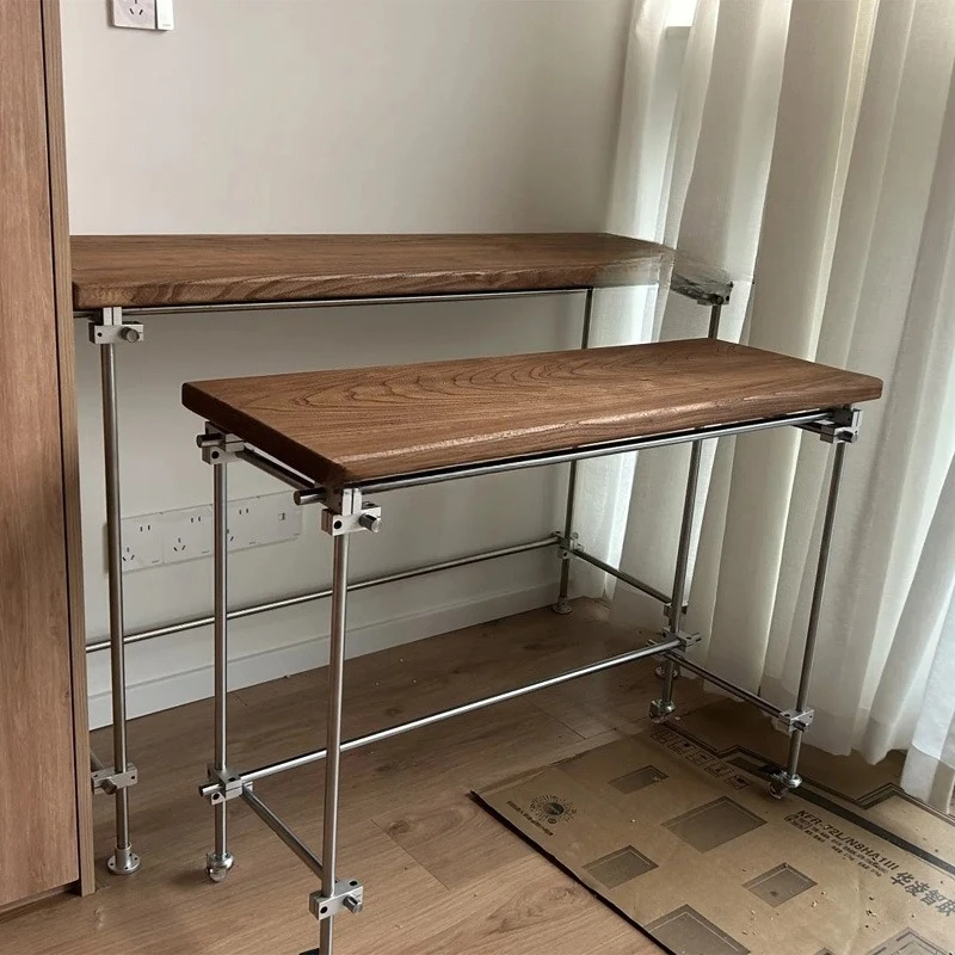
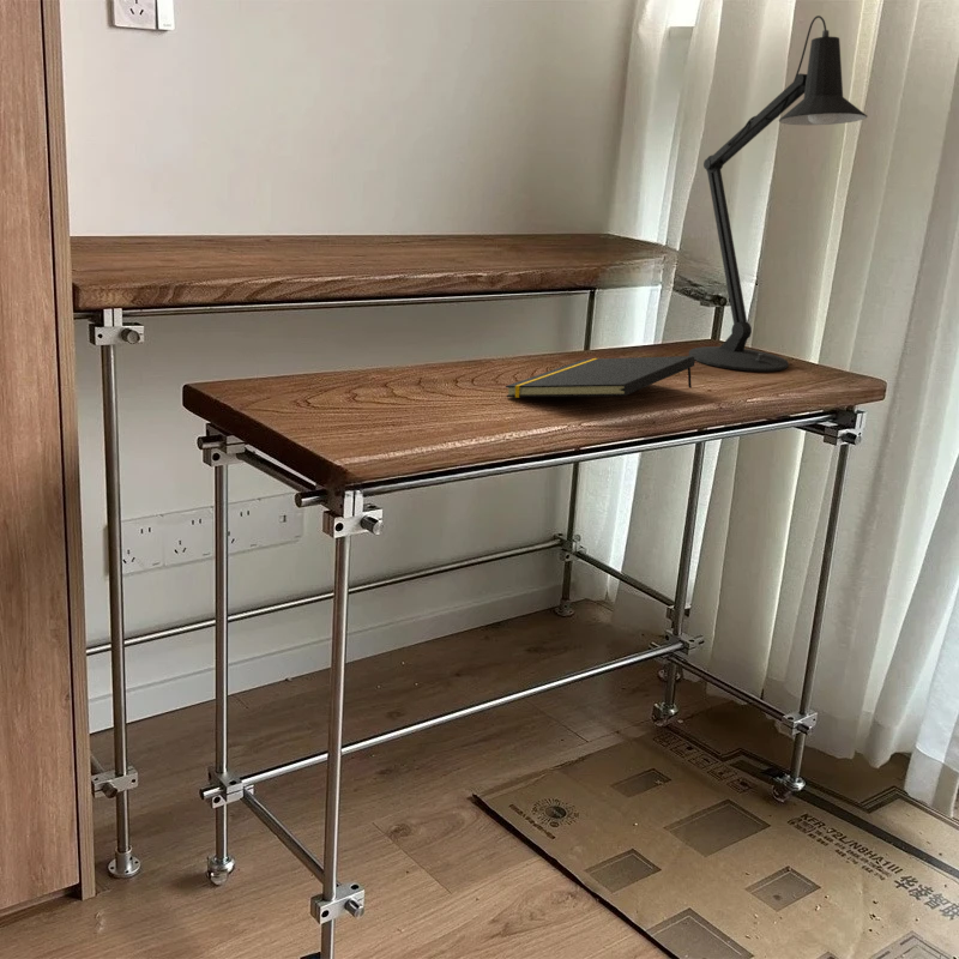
+ desk lamp [688,14,868,373]
+ notepad [505,355,696,399]
